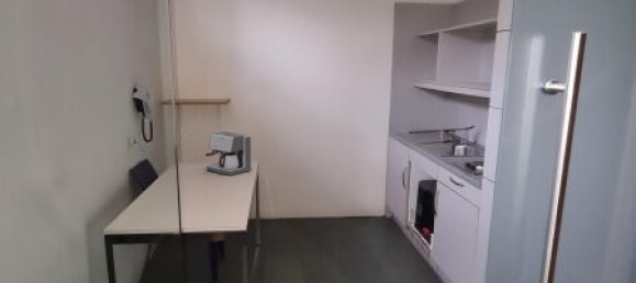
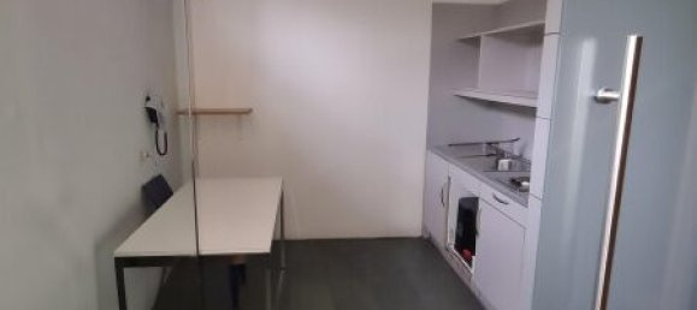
- coffee maker [204,131,253,177]
